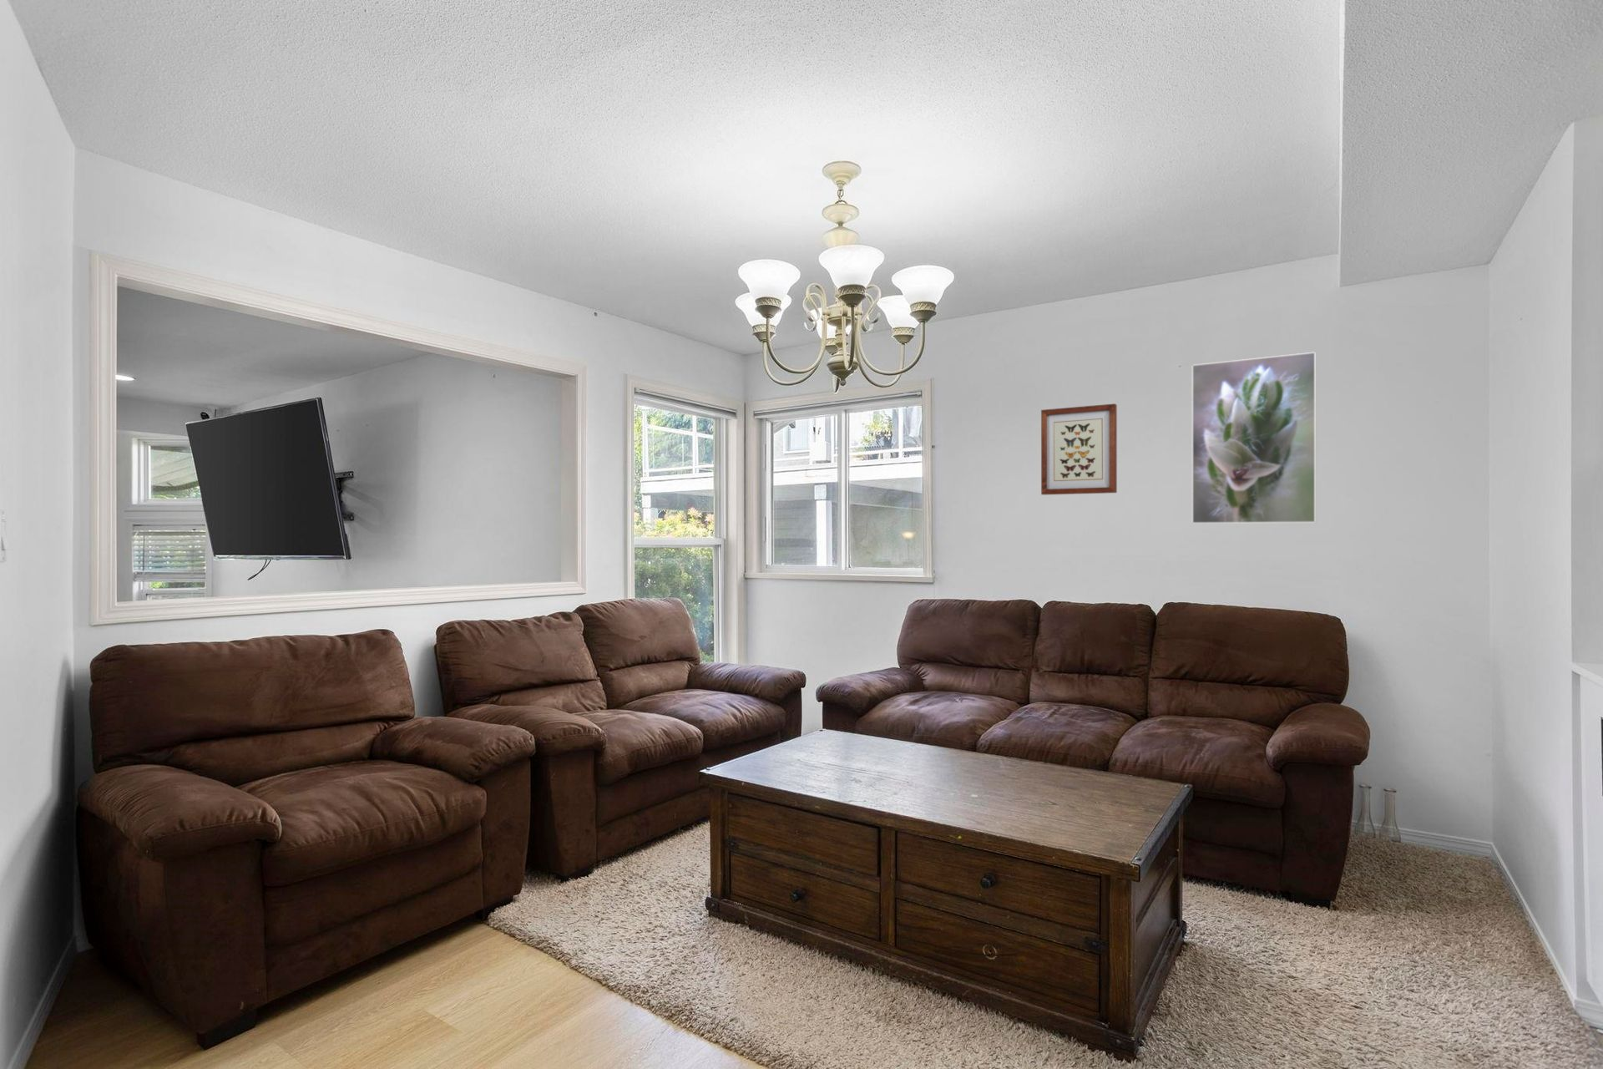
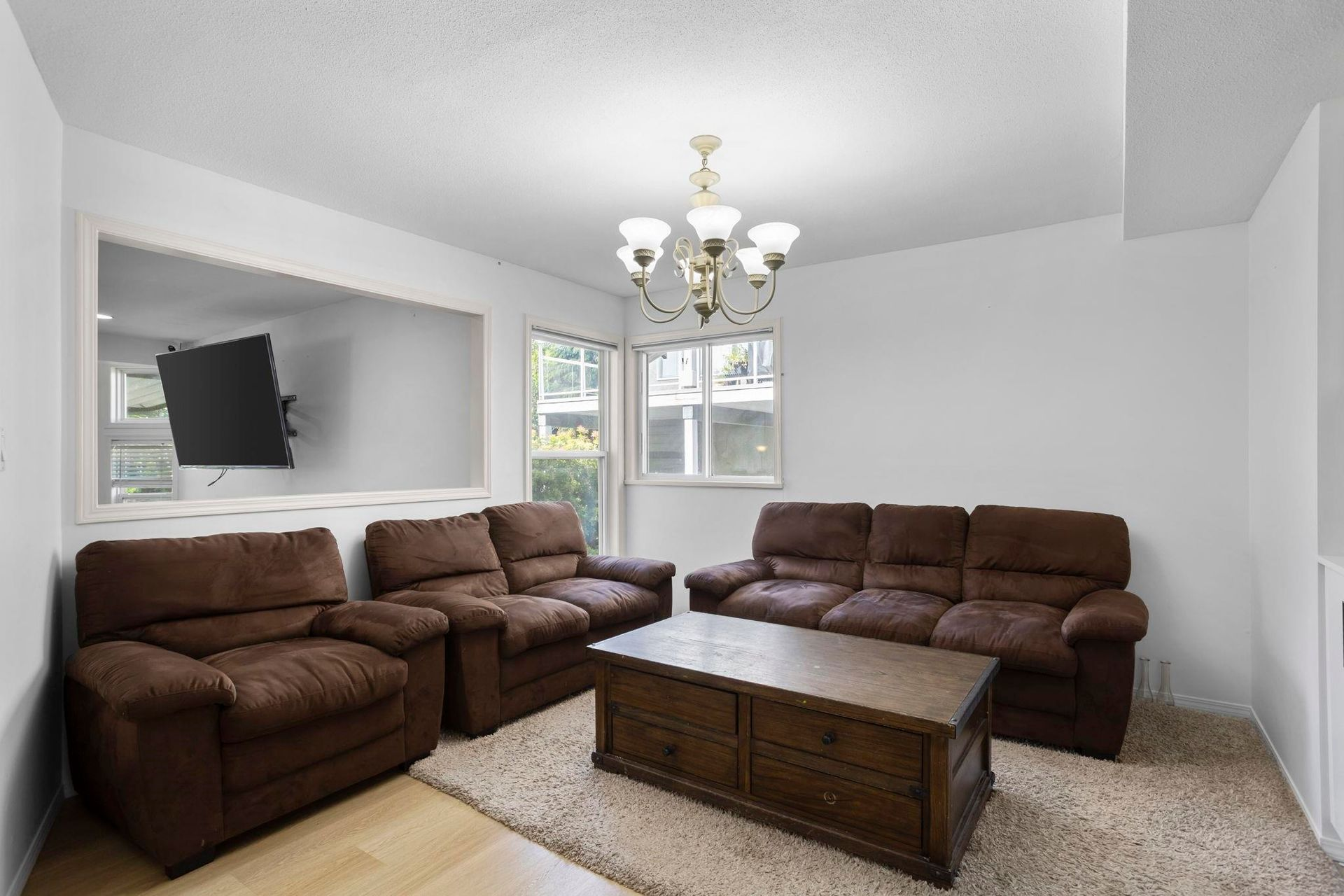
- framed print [1192,351,1317,525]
- wall art [1040,402,1118,495]
